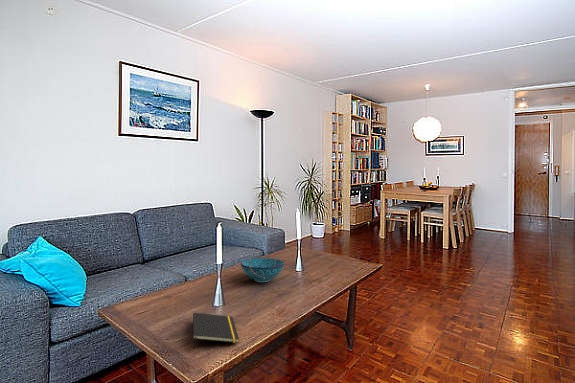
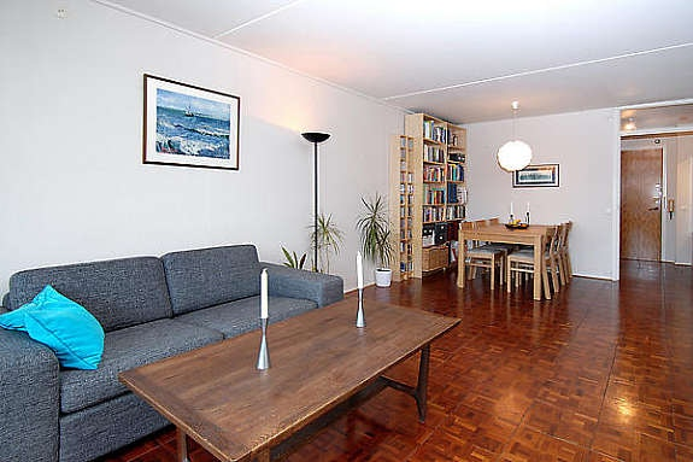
- notepad [192,312,240,350]
- decorative bowl [240,257,285,283]
